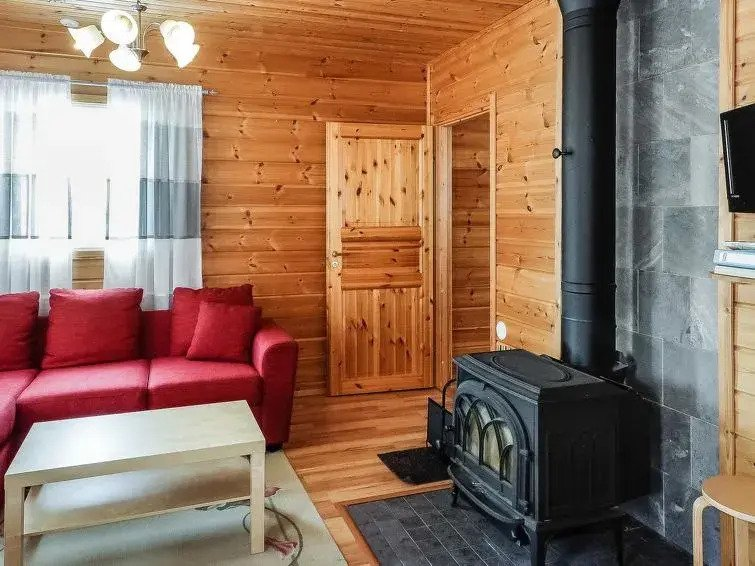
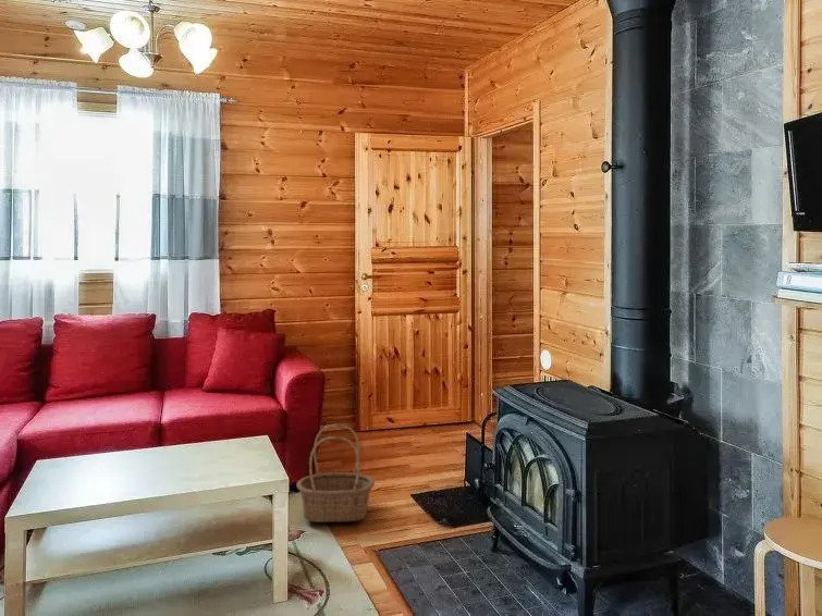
+ basket [296,423,376,523]
